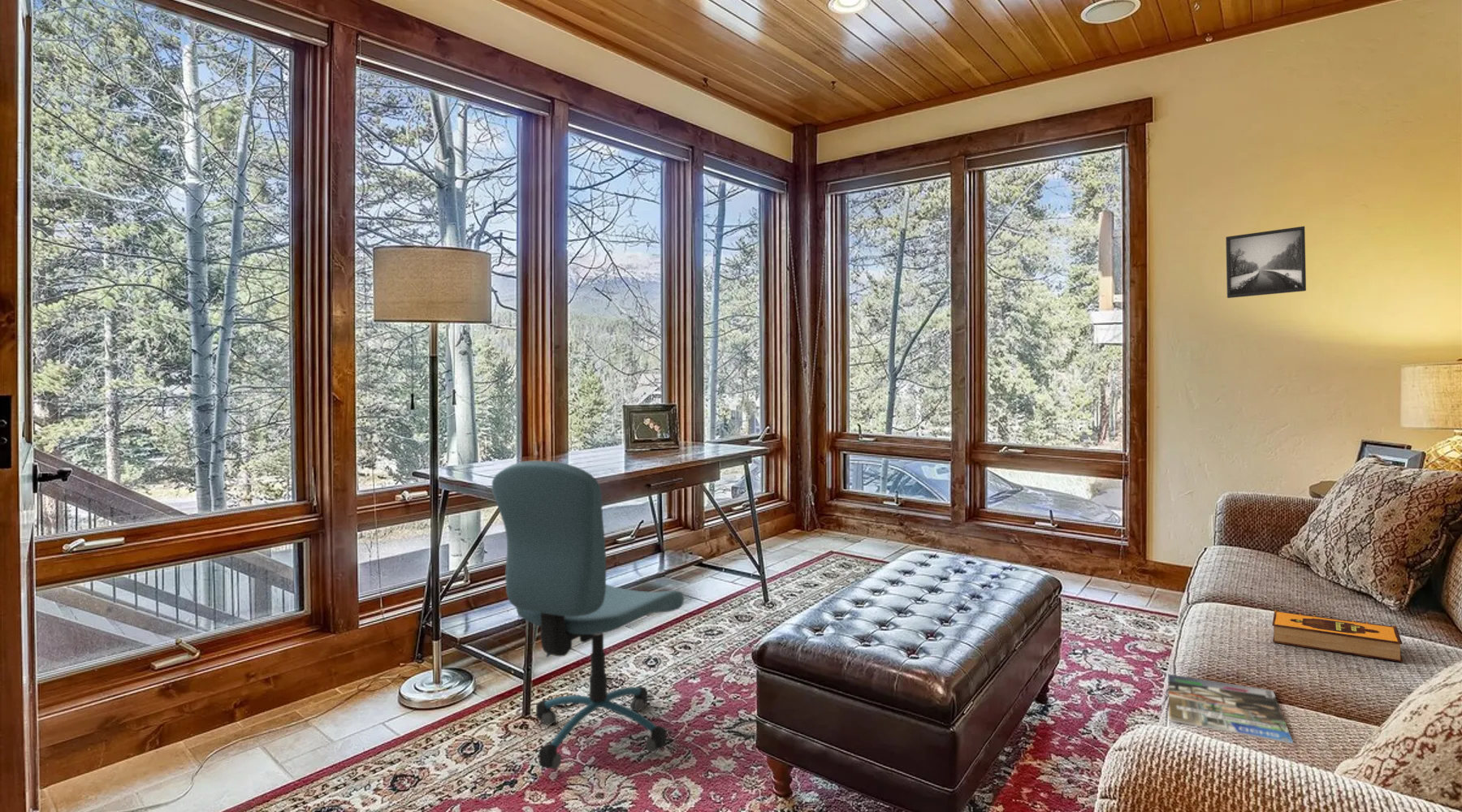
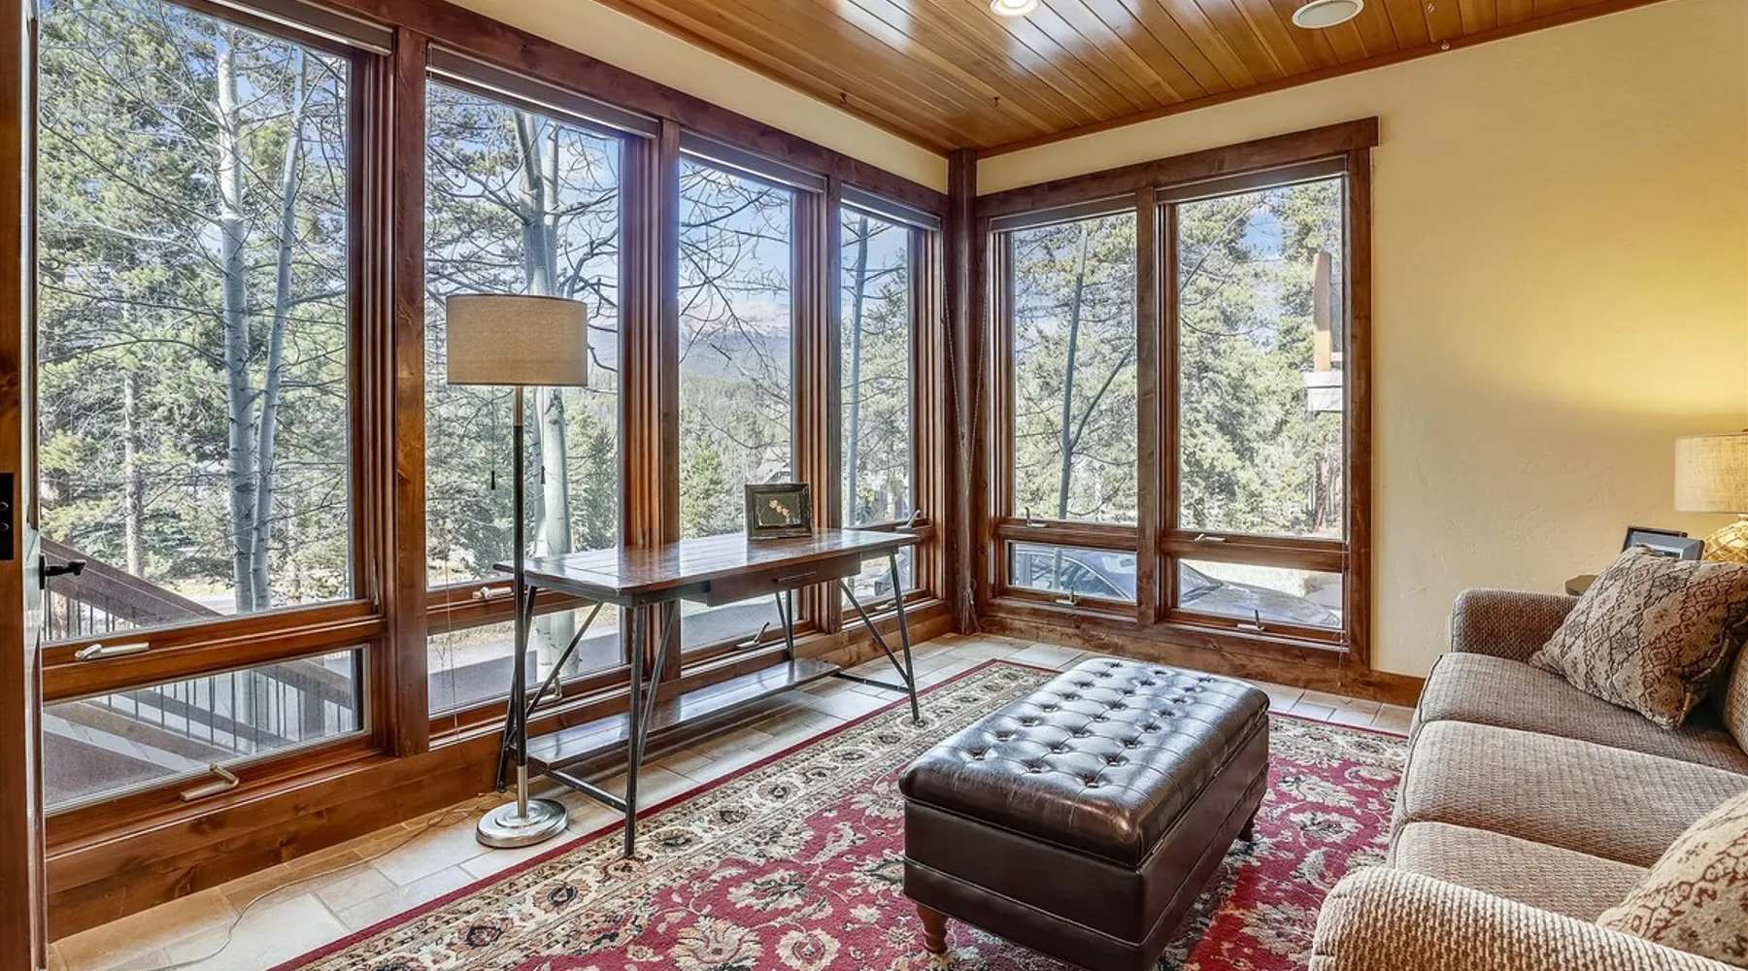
- office chair [491,460,685,771]
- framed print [1225,226,1307,299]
- magazine [1167,673,1294,745]
- hardback book [1271,610,1404,663]
